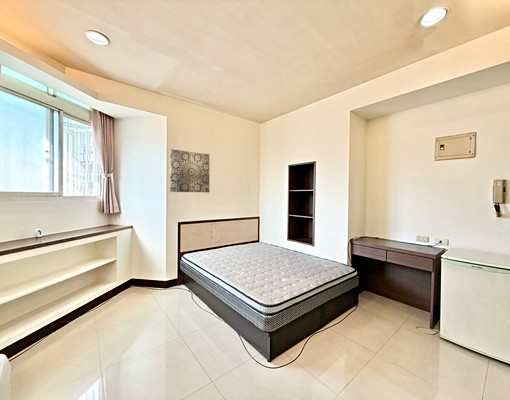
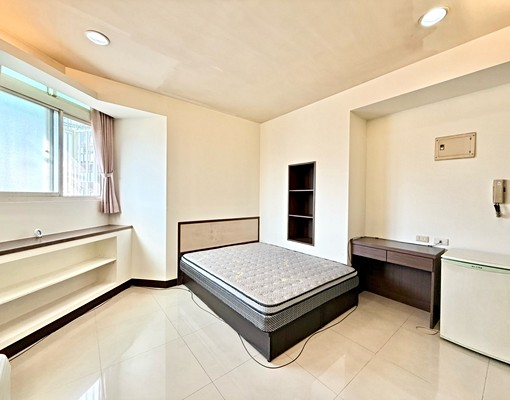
- wall art [169,148,210,194]
